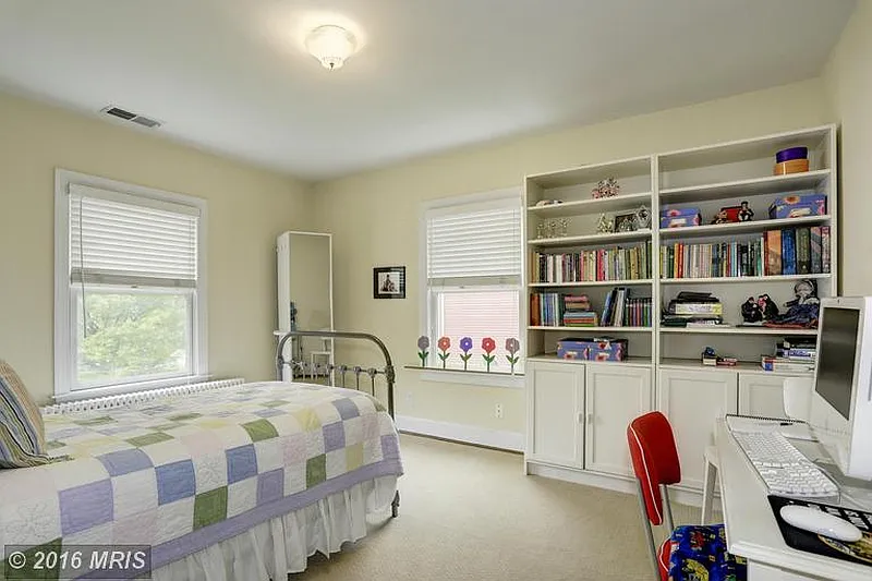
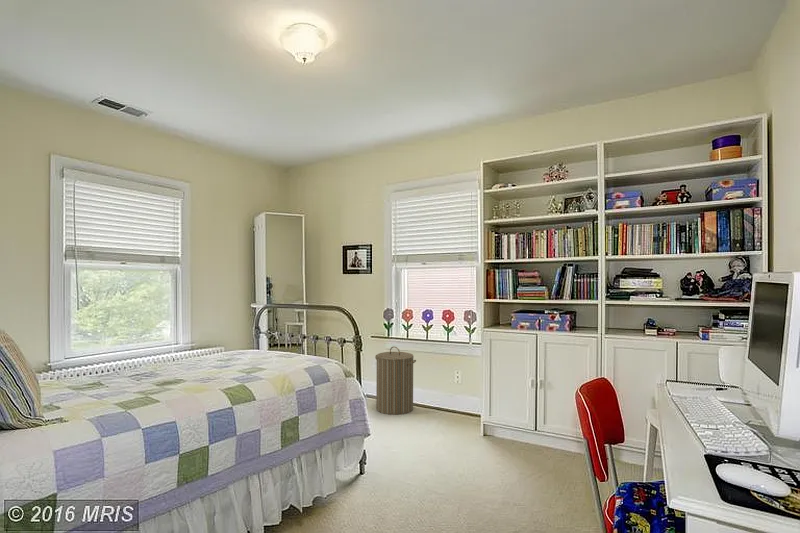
+ laundry hamper [374,346,417,416]
